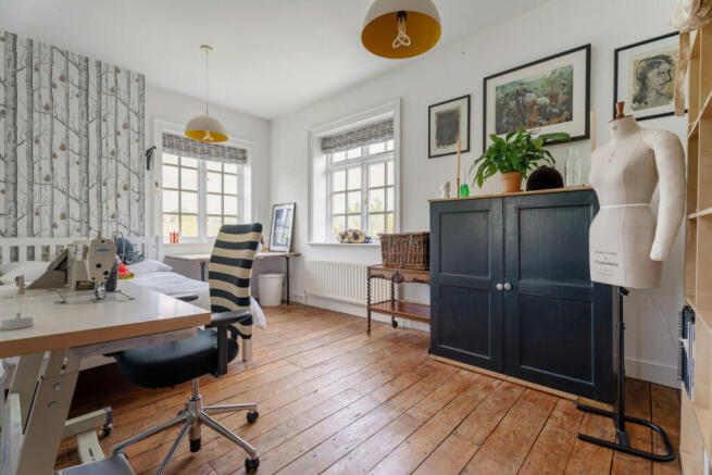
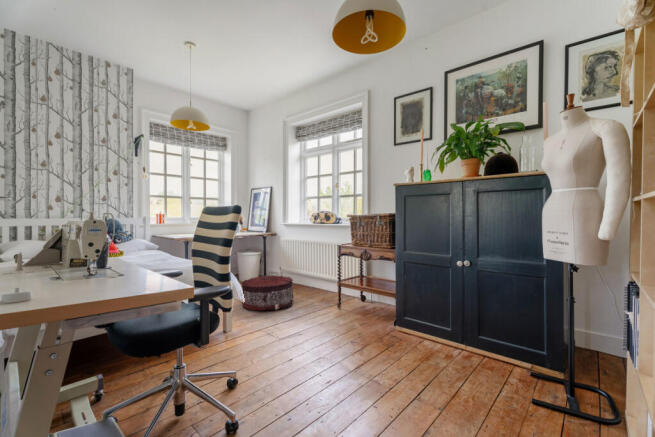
+ pouf [241,274,295,312]
